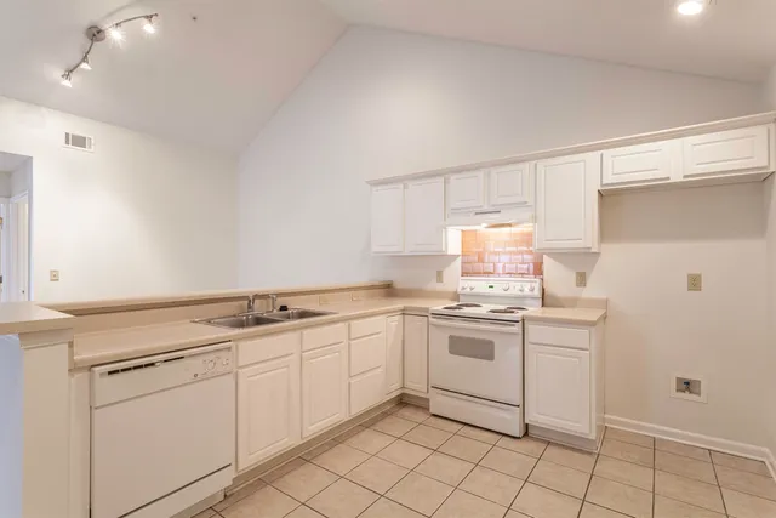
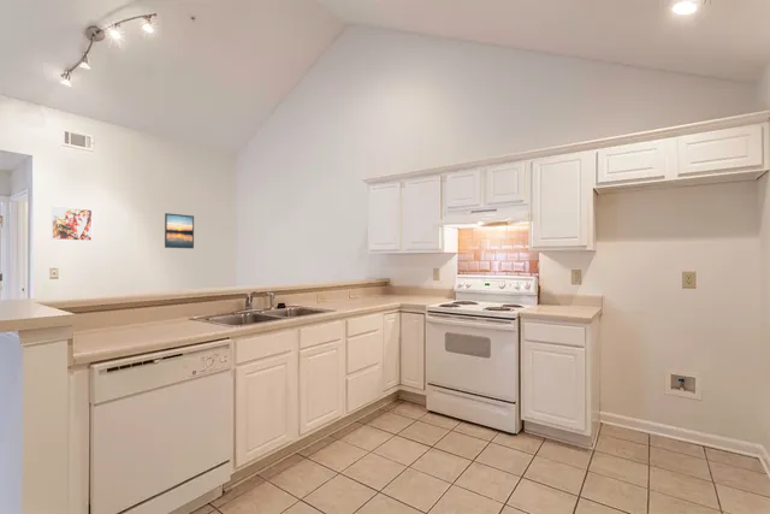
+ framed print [51,205,94,242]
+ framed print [164,212,195,249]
